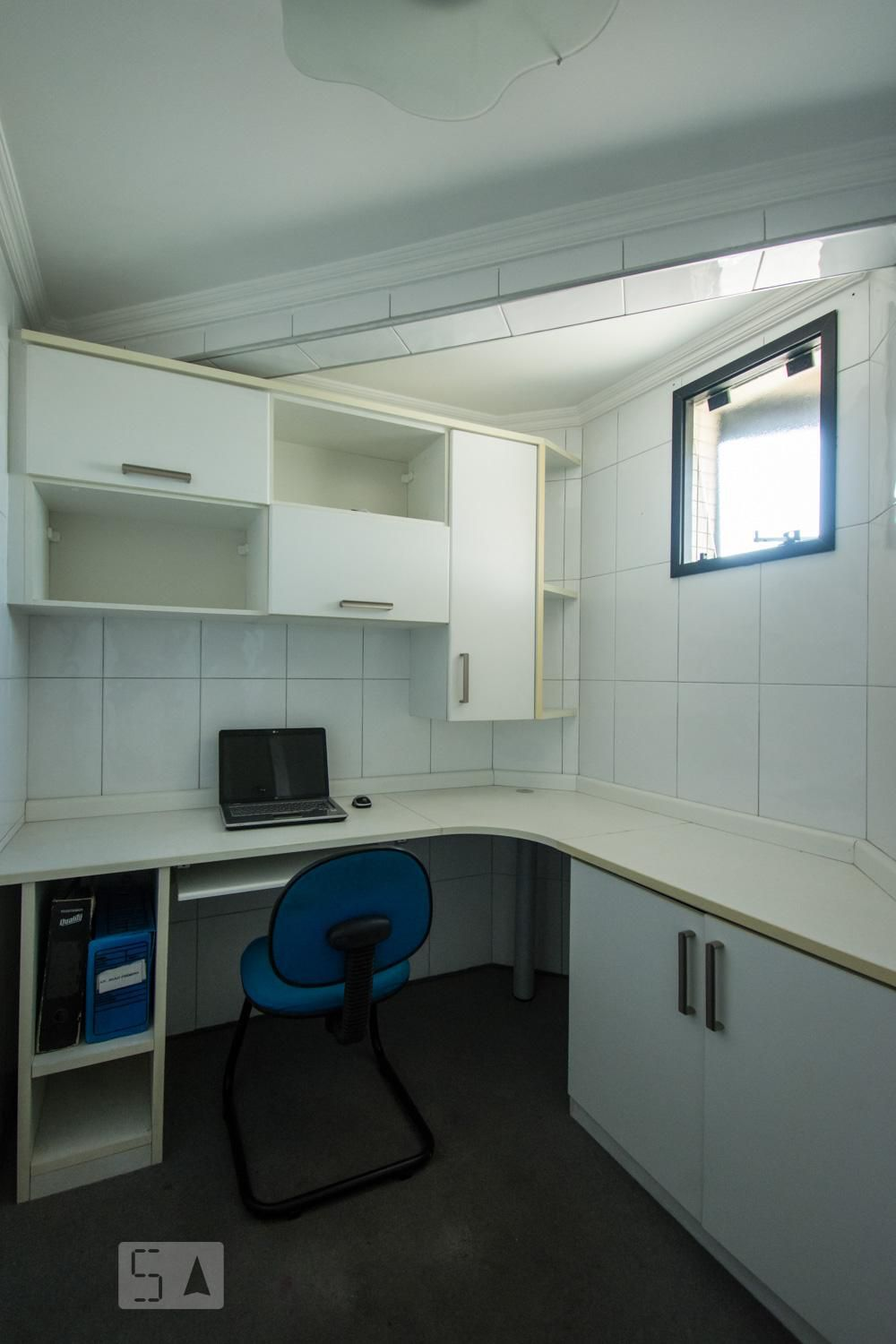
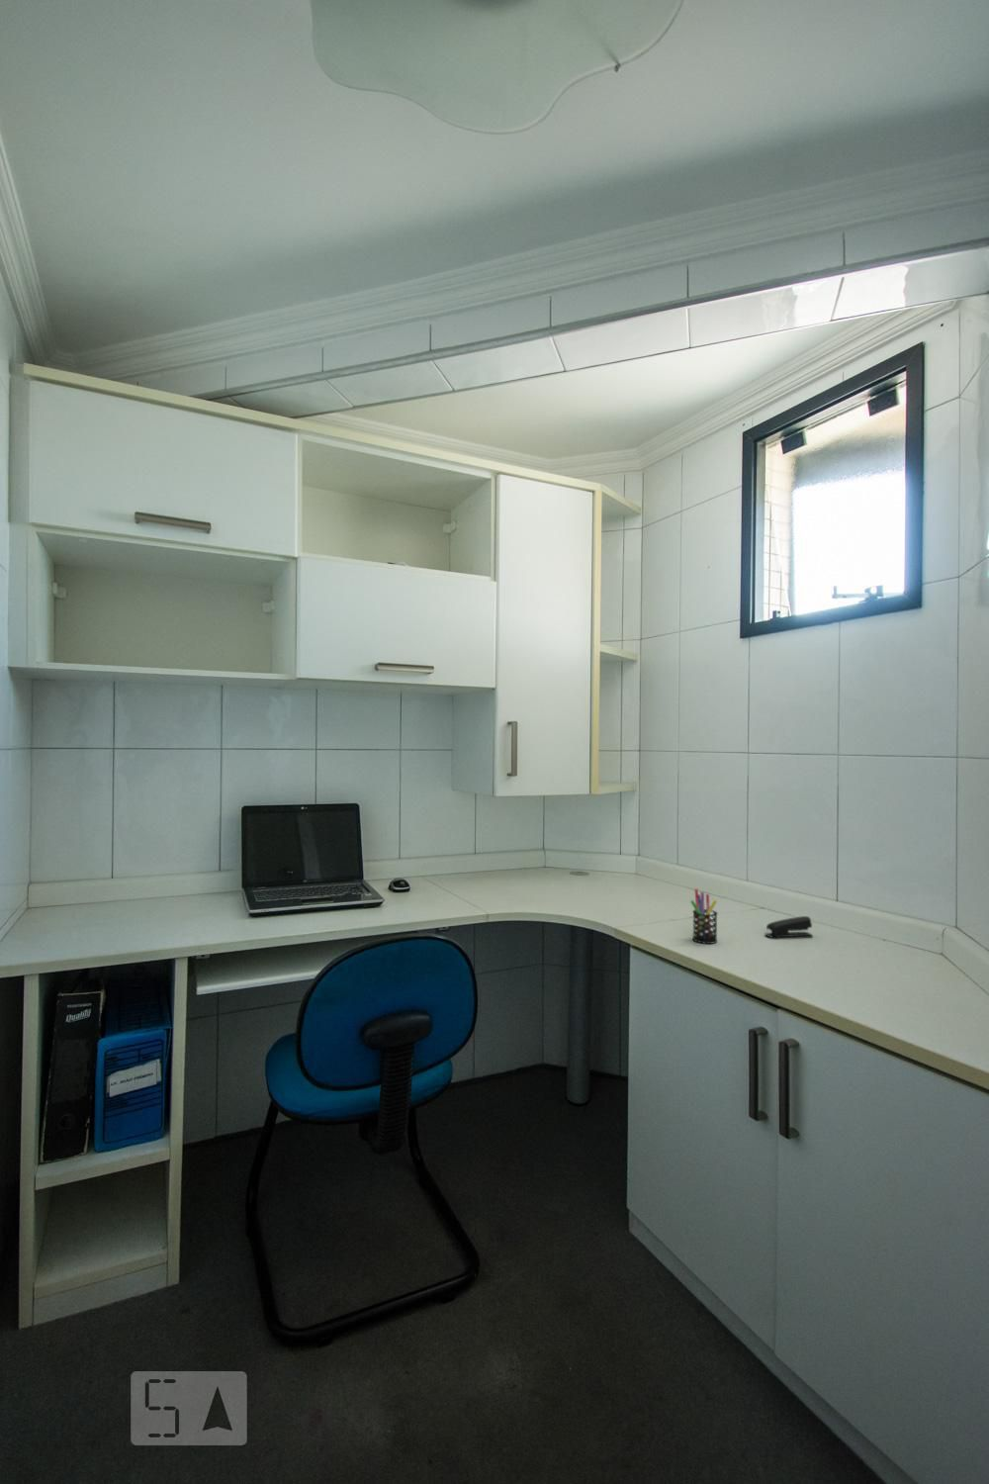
+ stapler [764,915,813,937]
+ pen holder [690,889,719,945]
